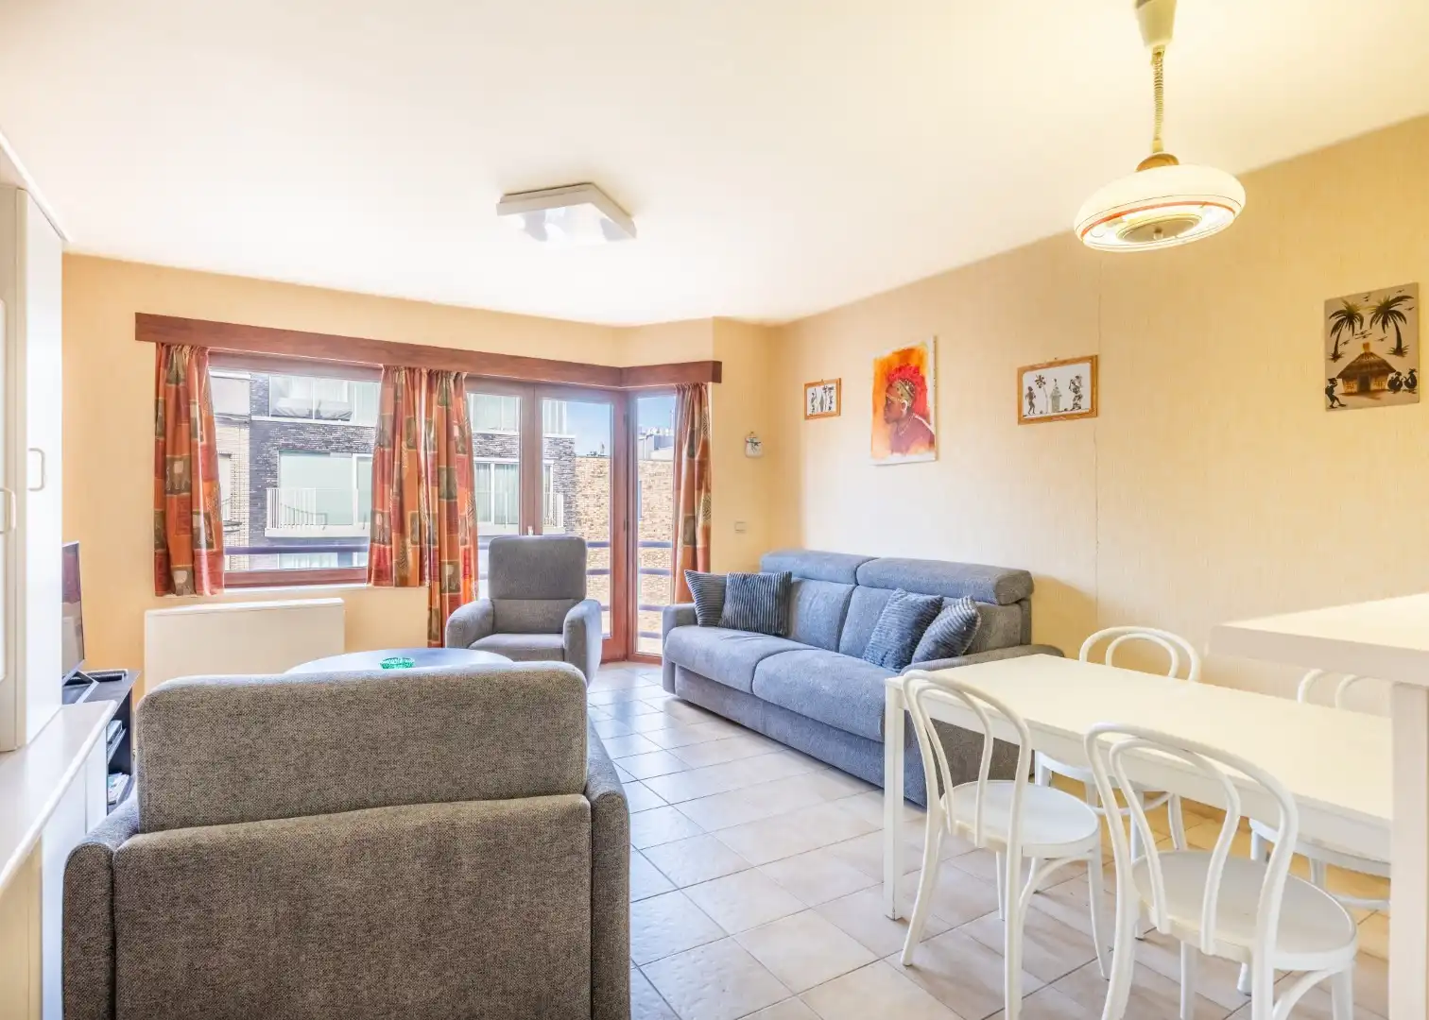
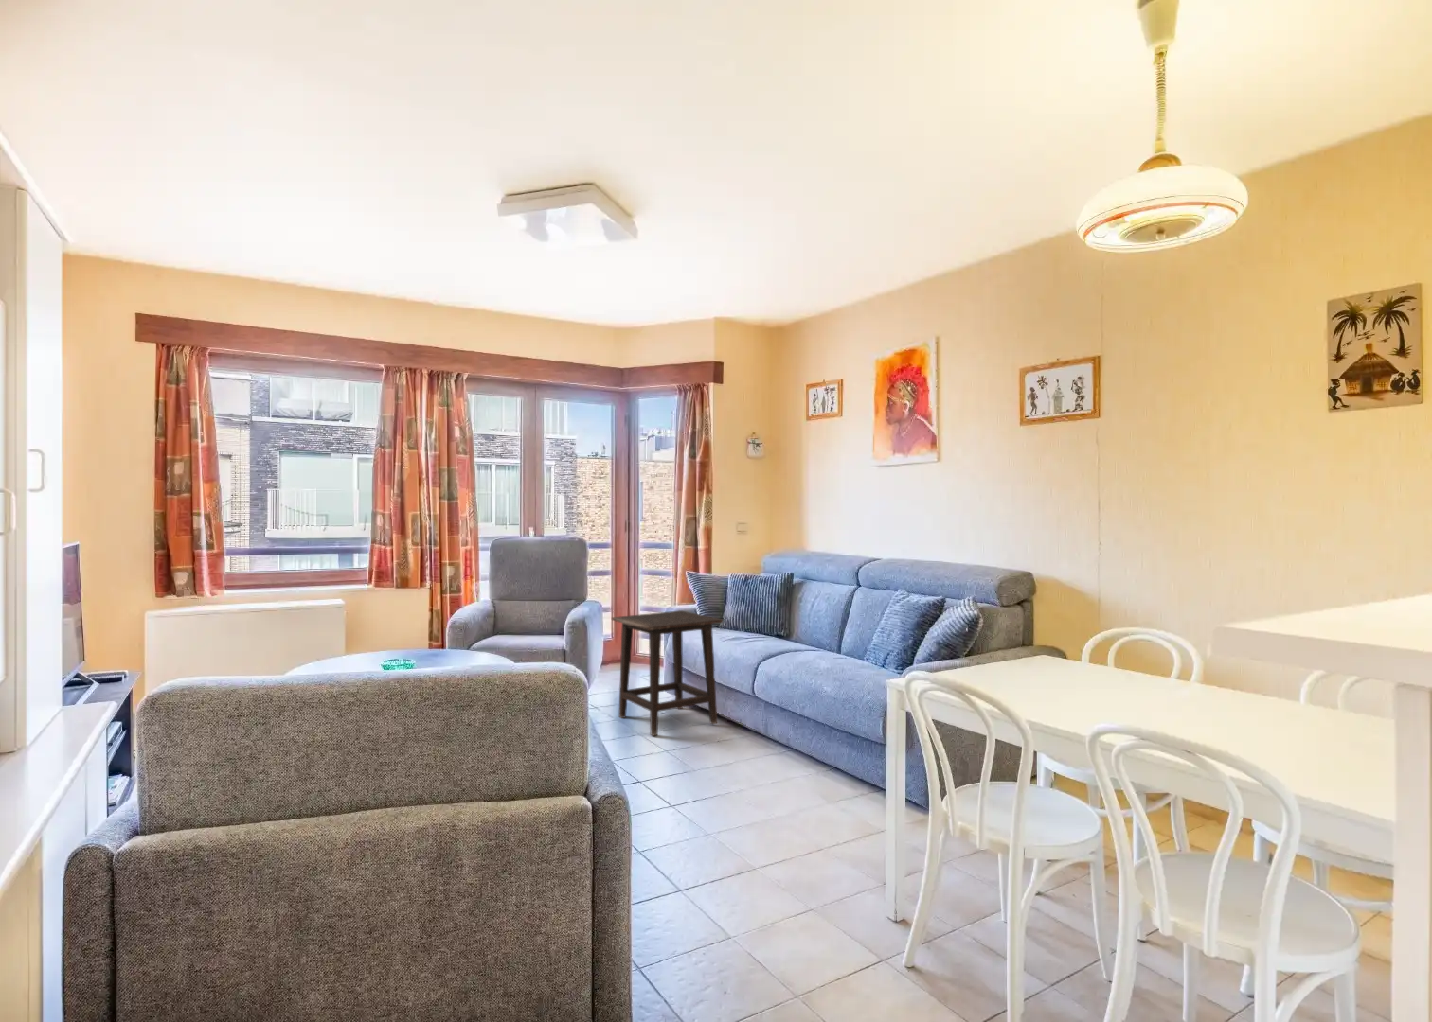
+ side table [611,609,724,737]
